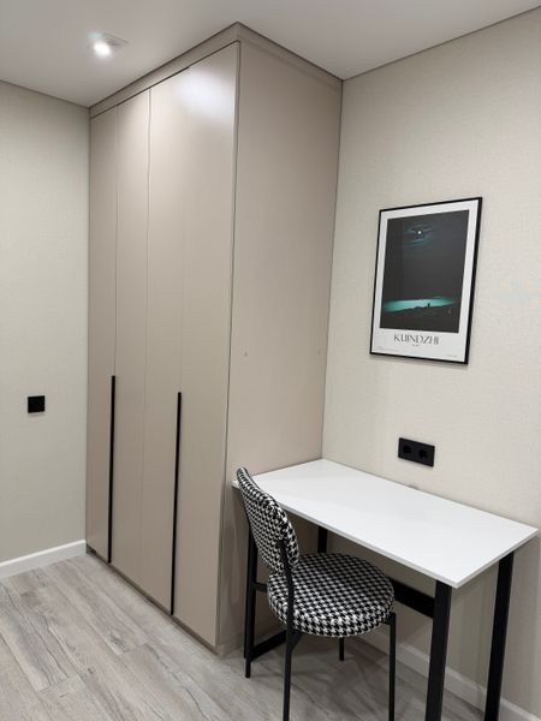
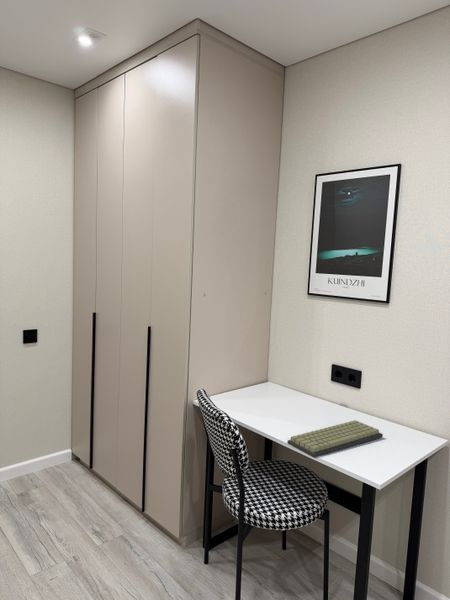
+ keyboard [287,419,384,459]
